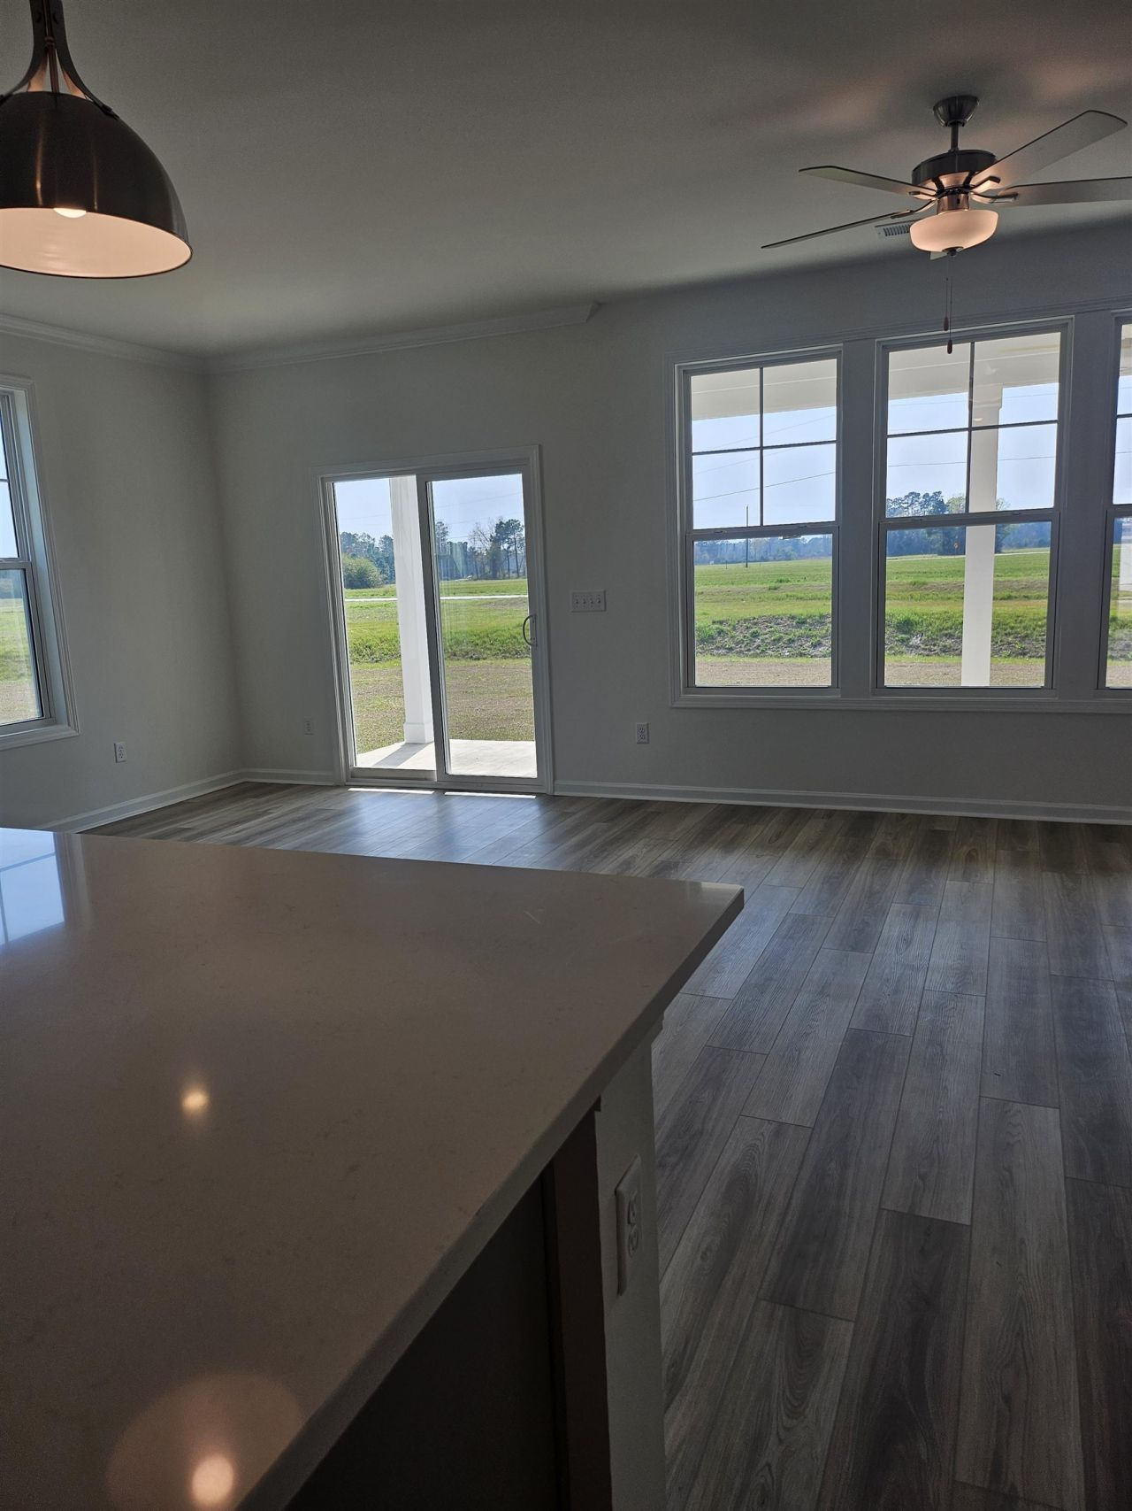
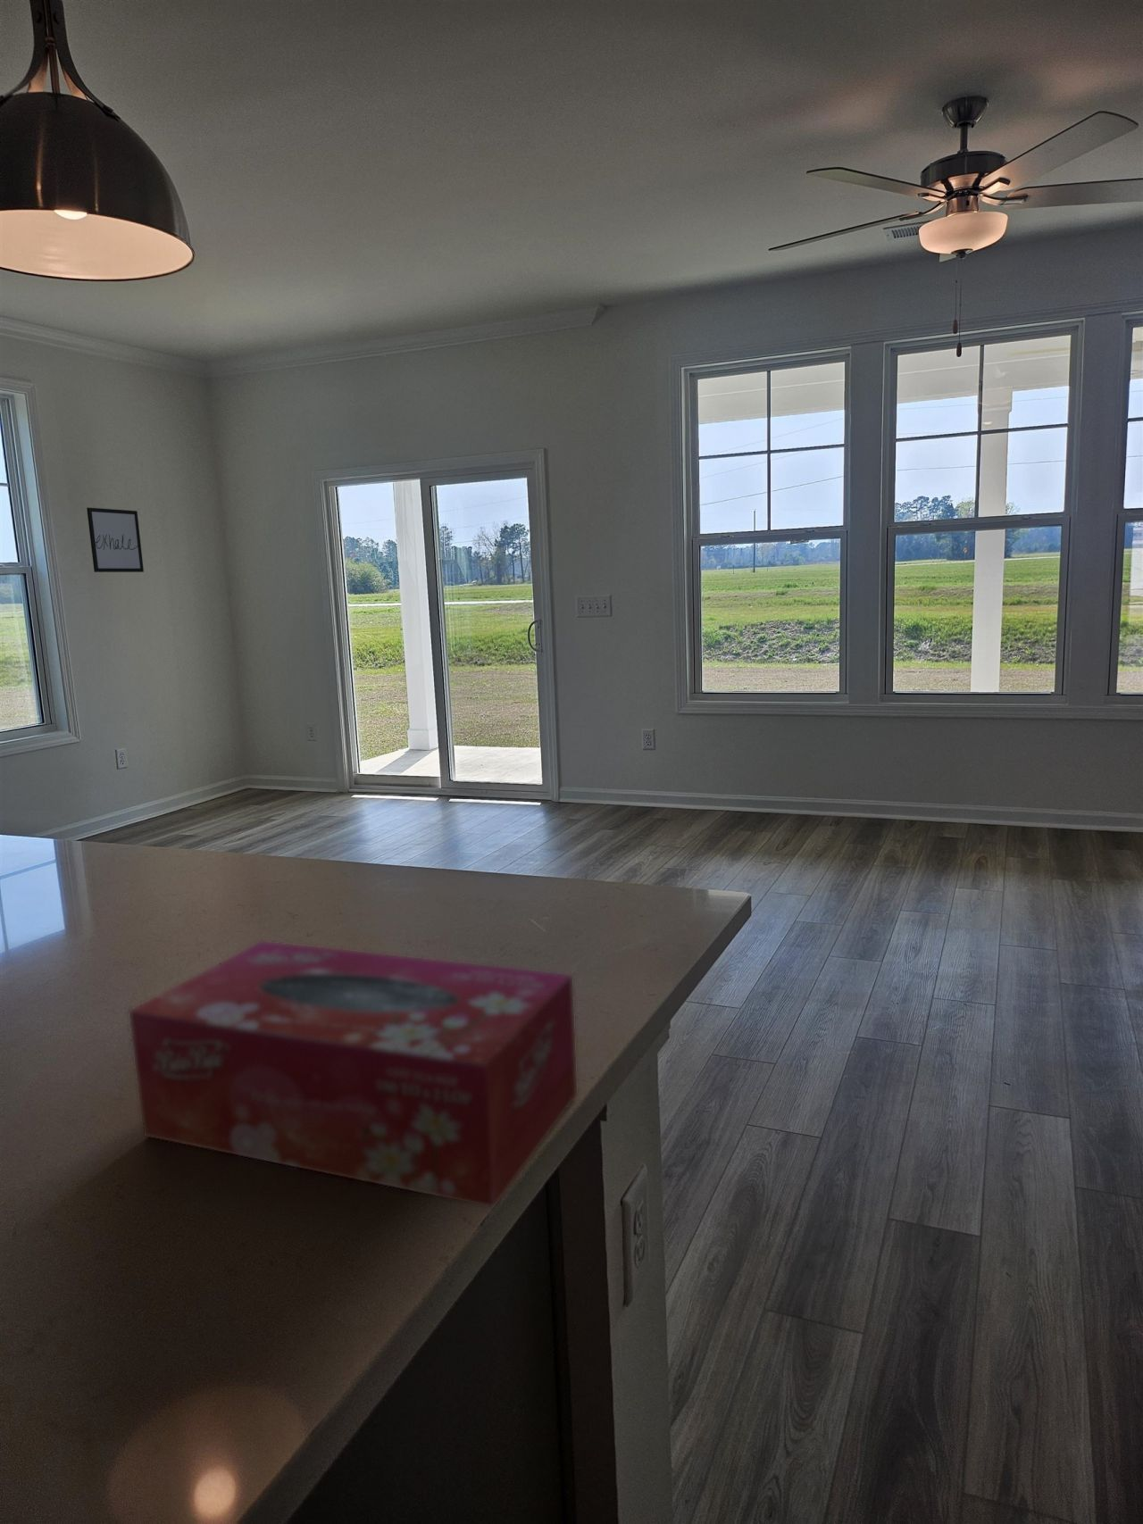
+ tissue box [128,940,578,1208]
+ wall art [85,508,144,574]
